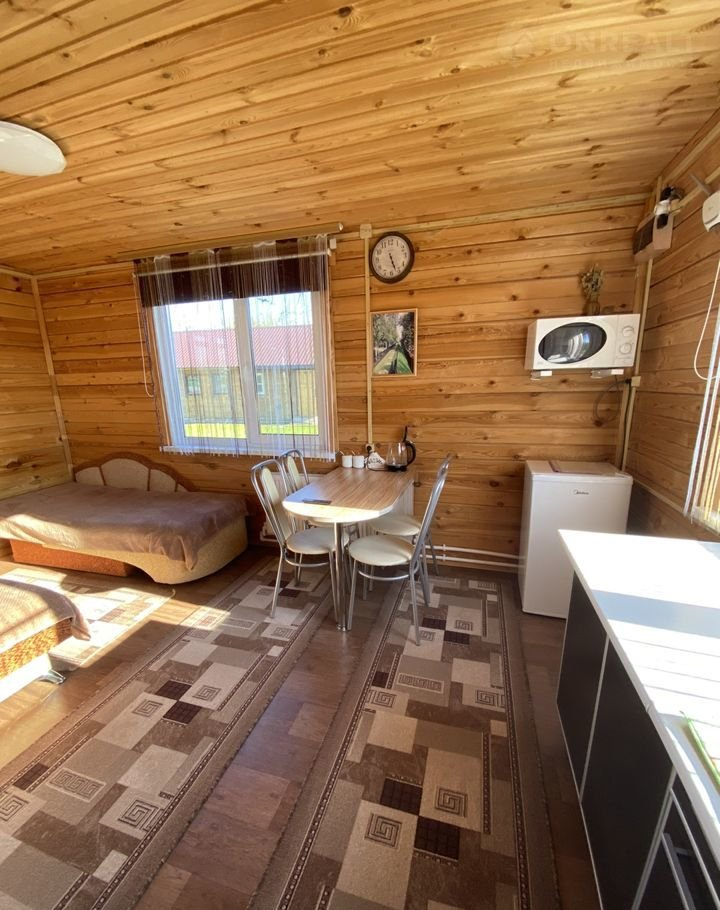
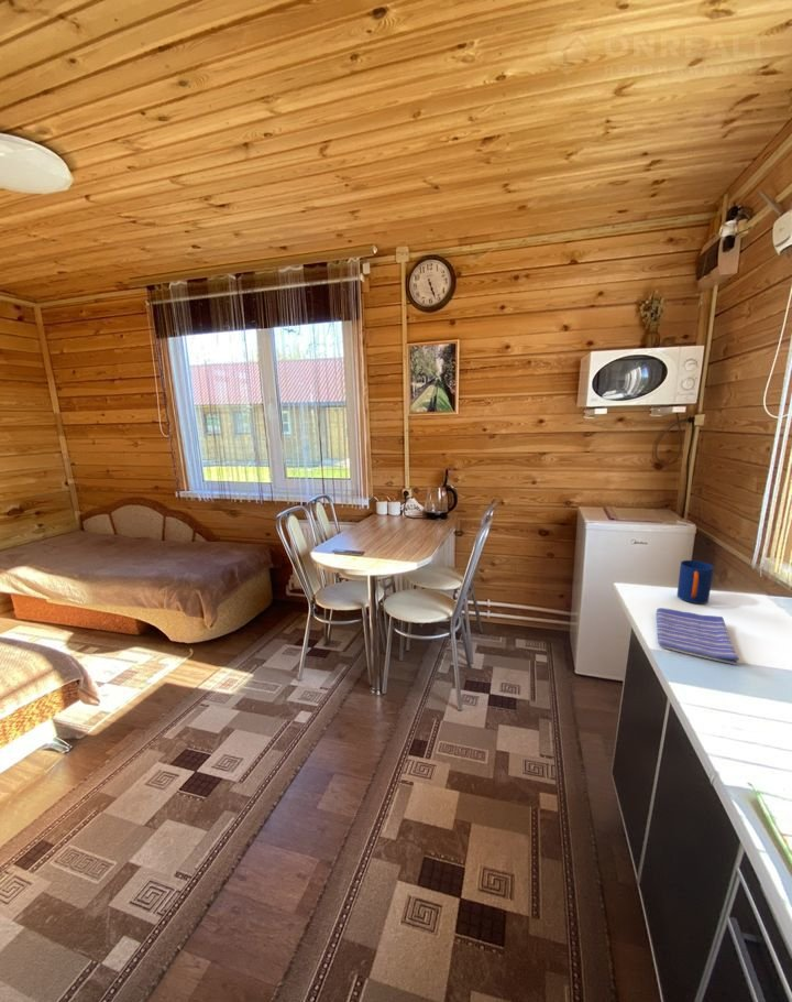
+ mug [676,559,715,605]
+ dish towel [656,607,739,666]
